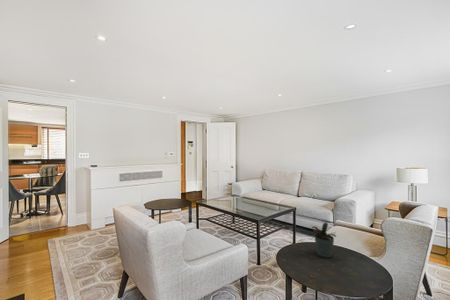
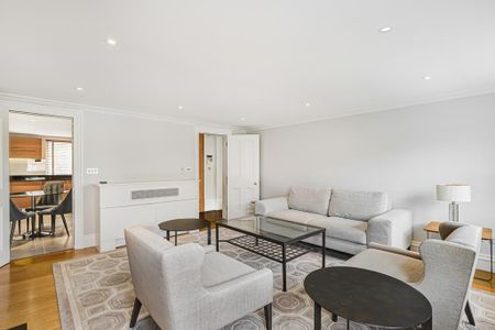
- potted plant [309,222,337,258]
